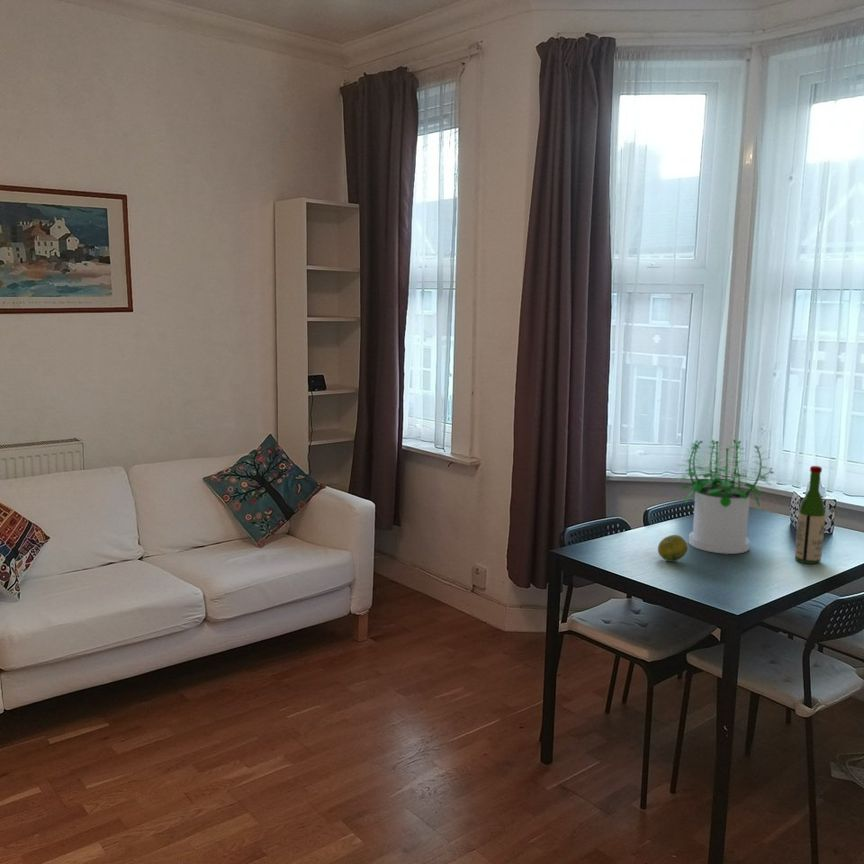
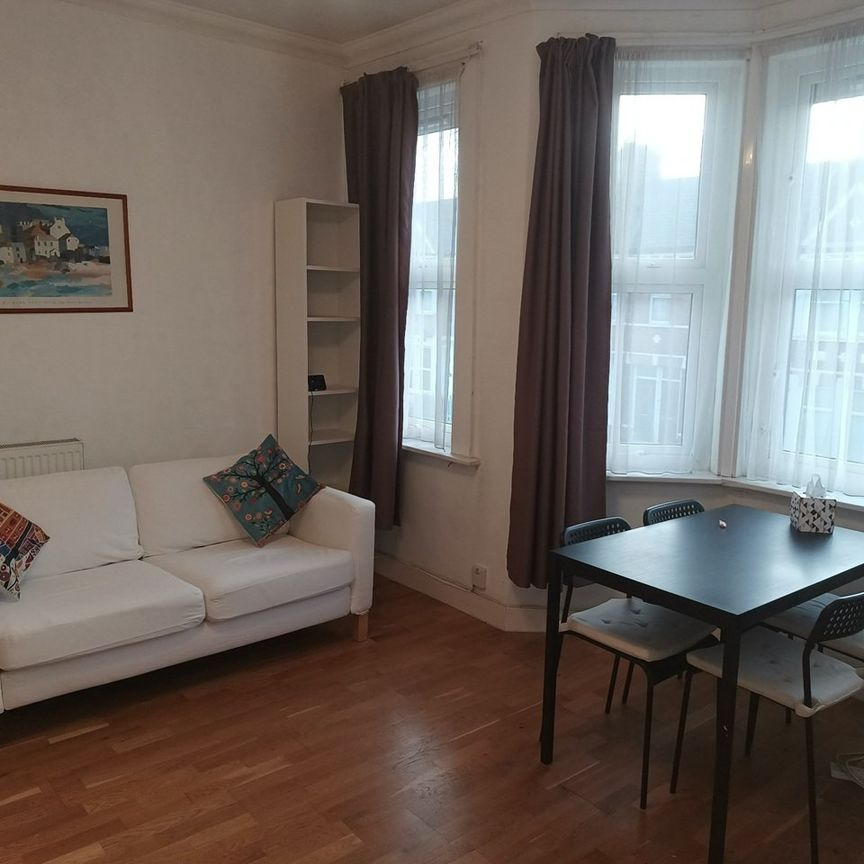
- fruit [657,534,688,563]
- potted plant [675,439,775,555]
- wine bottle [794,465,826,565]
